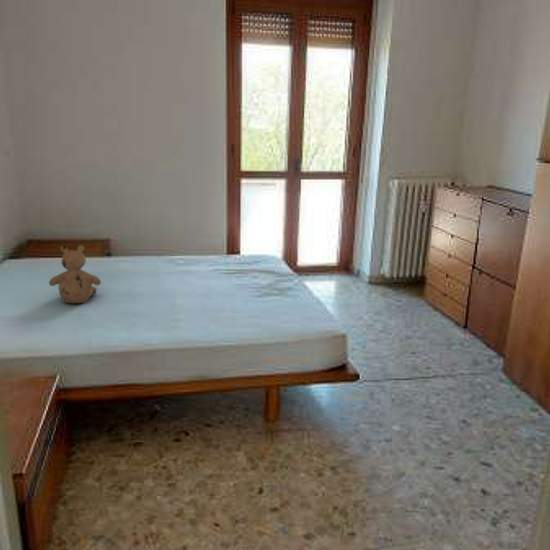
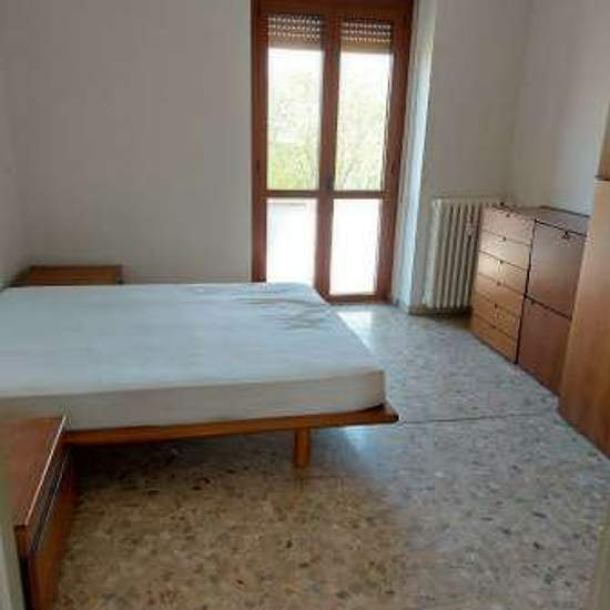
- teddy bear [48,244,102,304]
